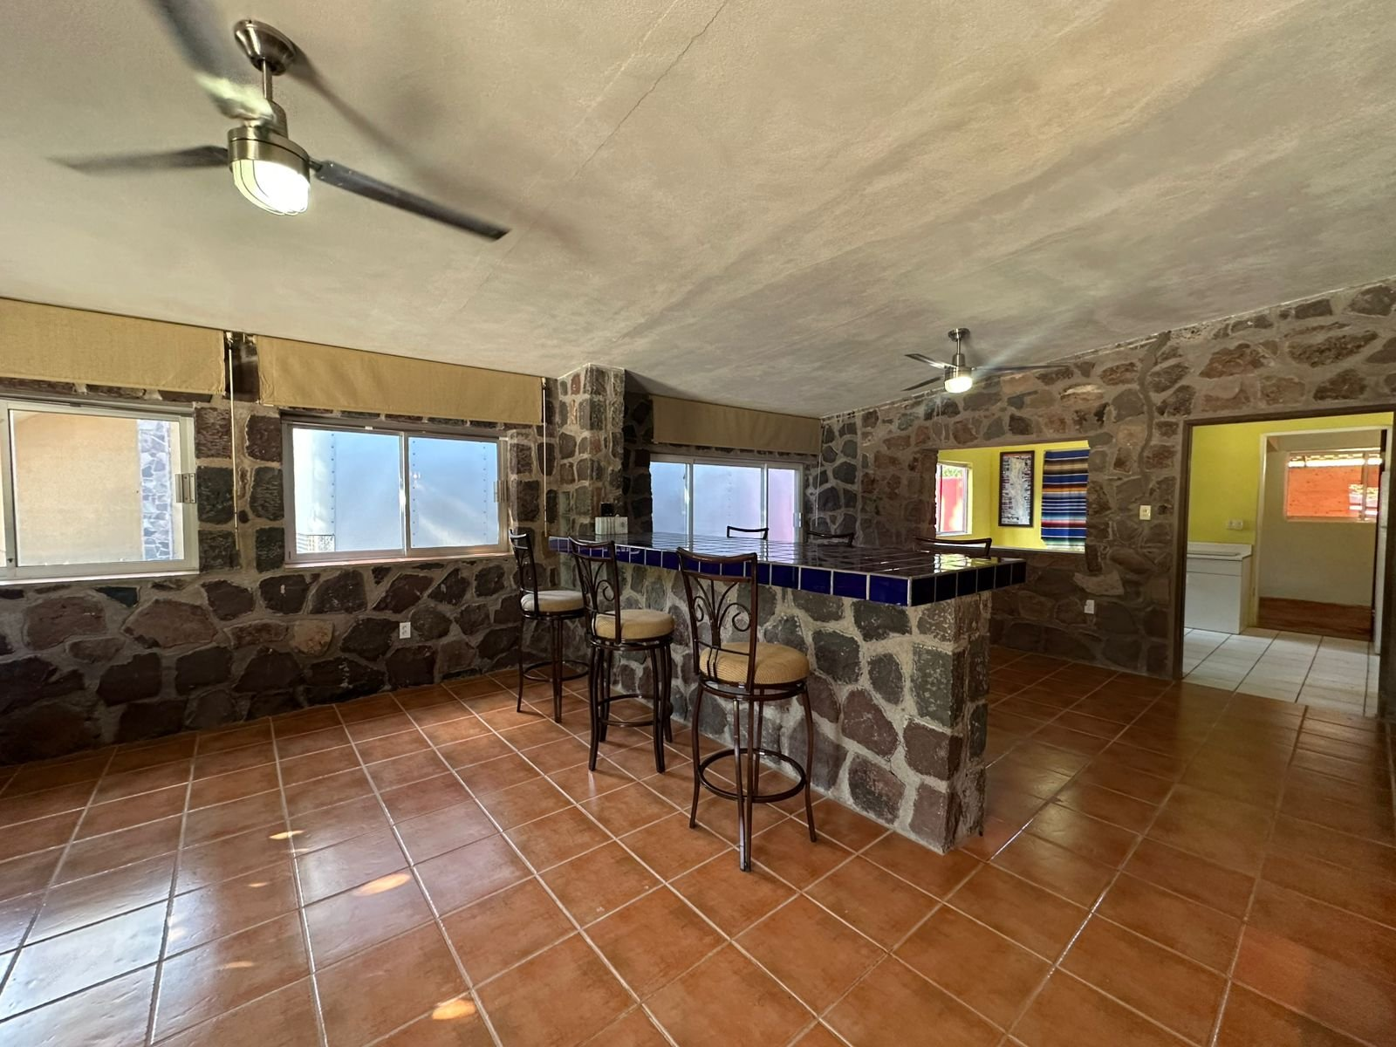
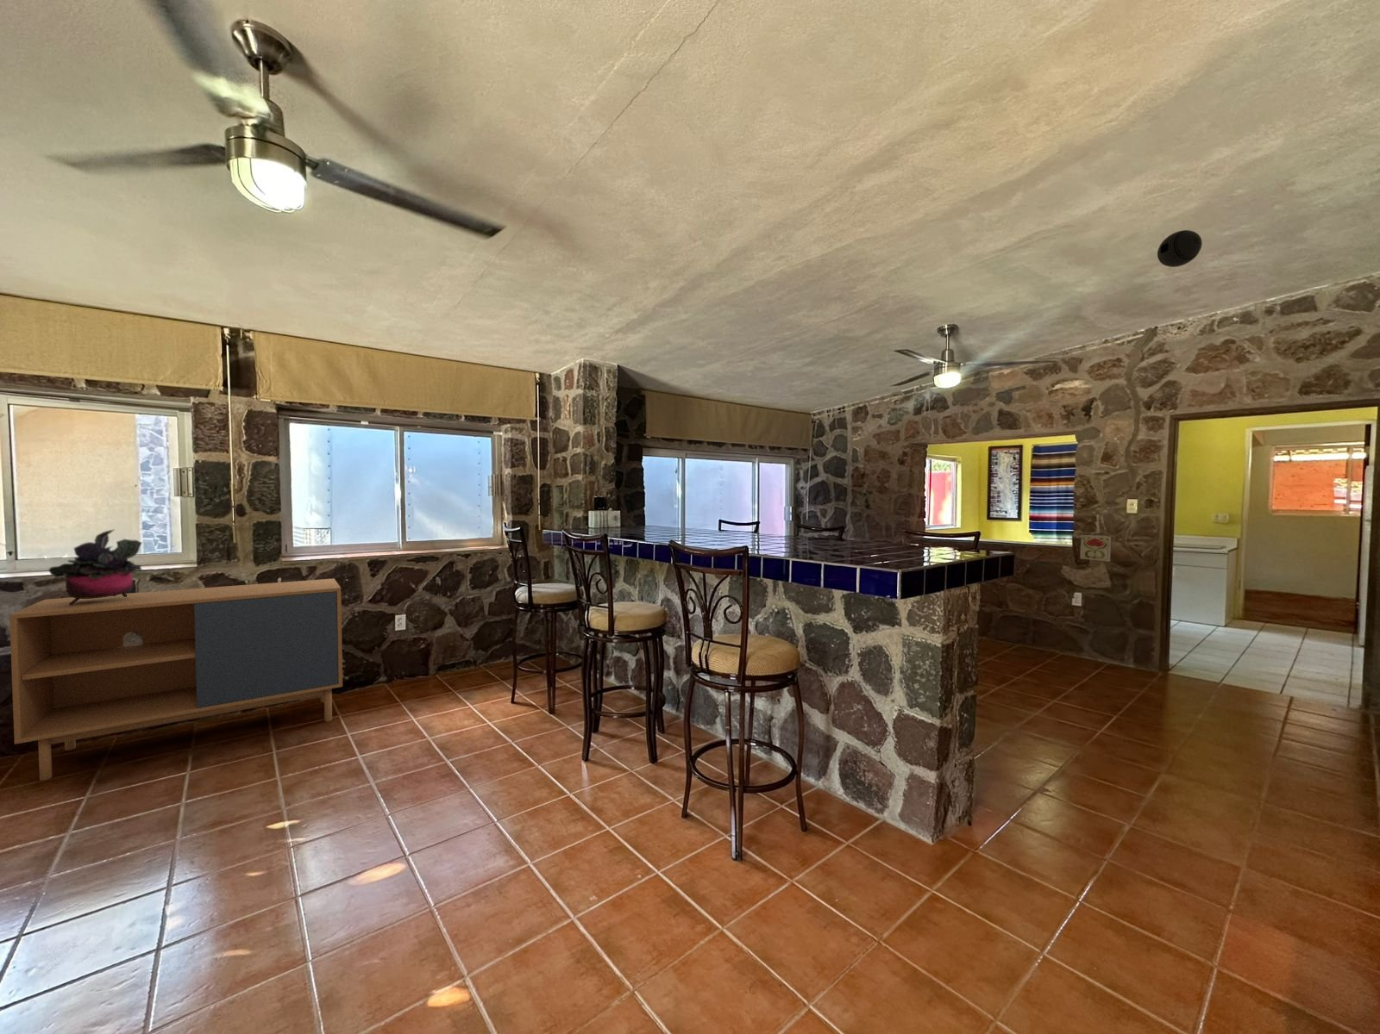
+ potted plant [48,529,143,606]
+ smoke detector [1156,229,1203,268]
+ storage cabinet [9,578,343,782]
+ decorative tile [1079,533,1113,562]
